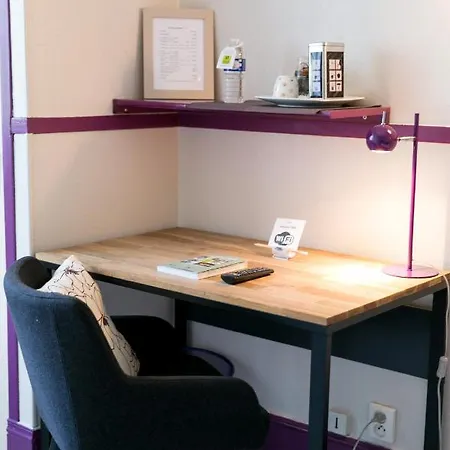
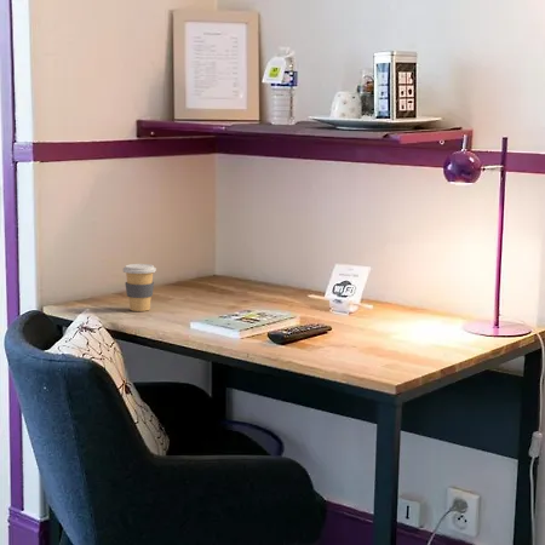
+ coffee cup [122,263,157,312]
